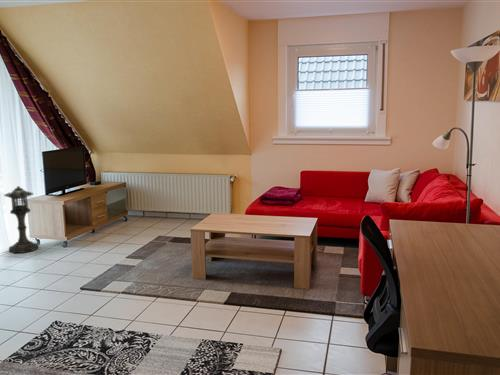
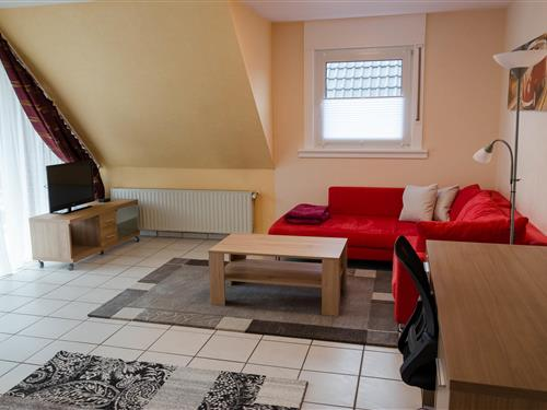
- lantern [3,185,39,254]
